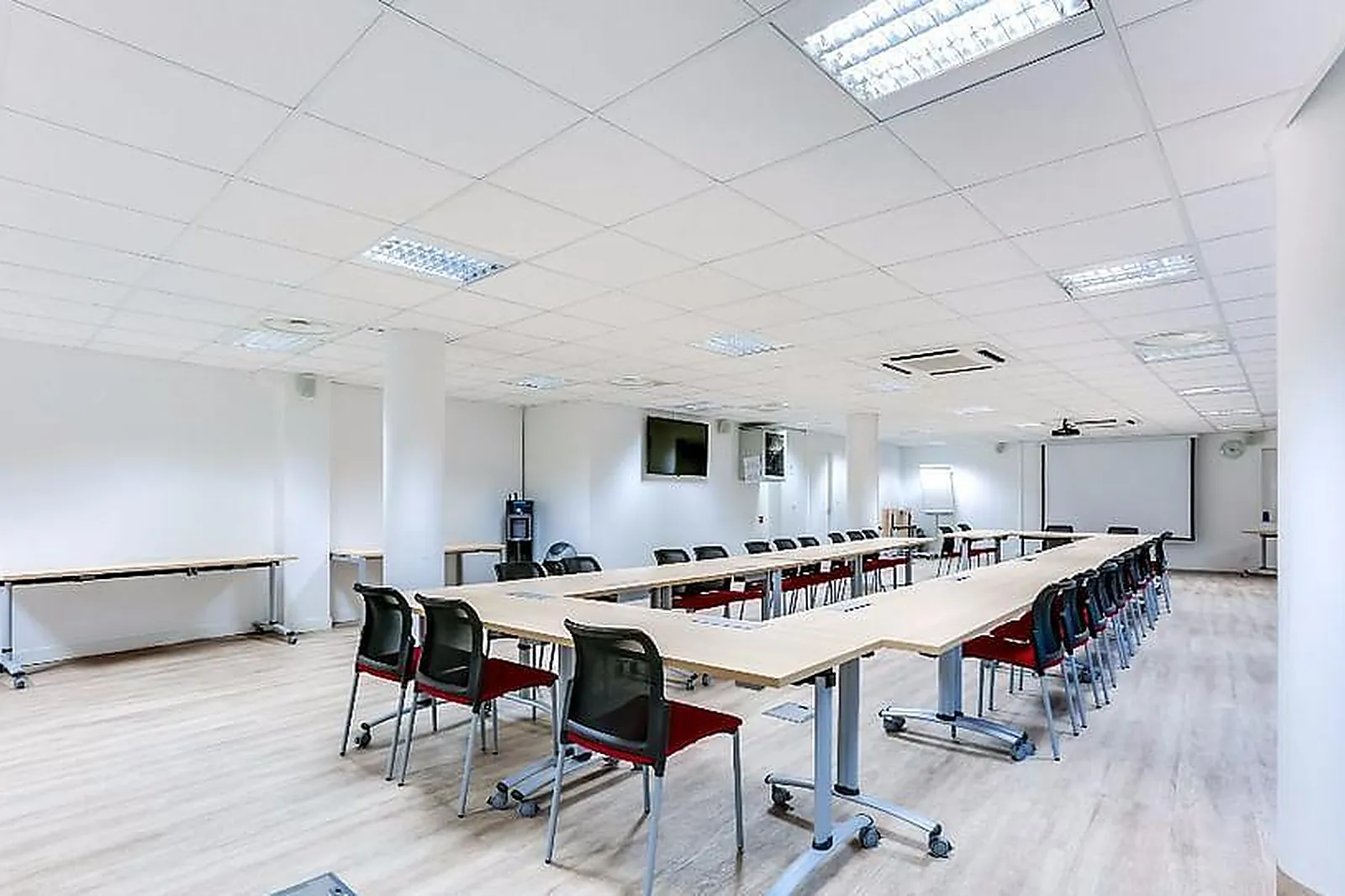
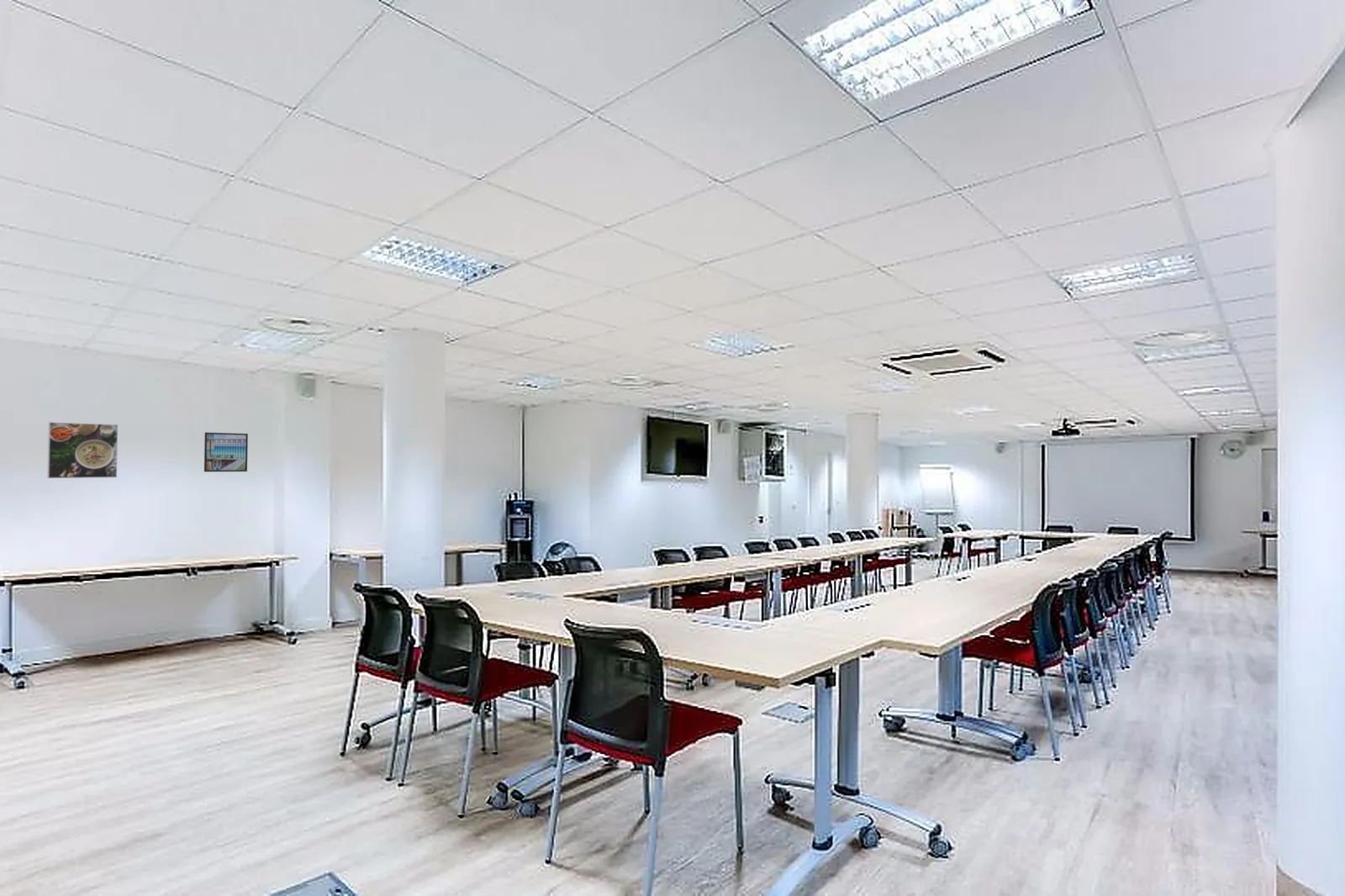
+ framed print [203,432,249,472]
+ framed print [46,421,119,479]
